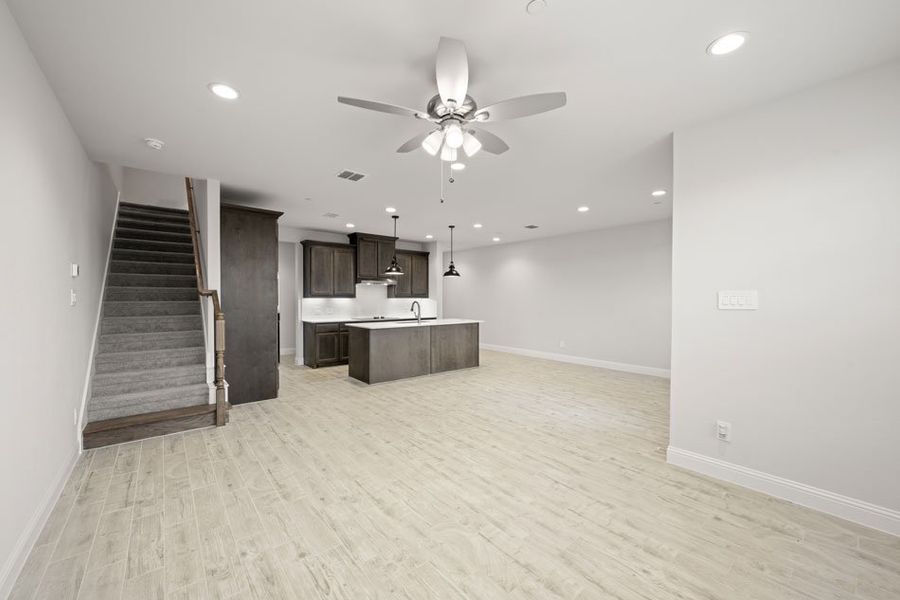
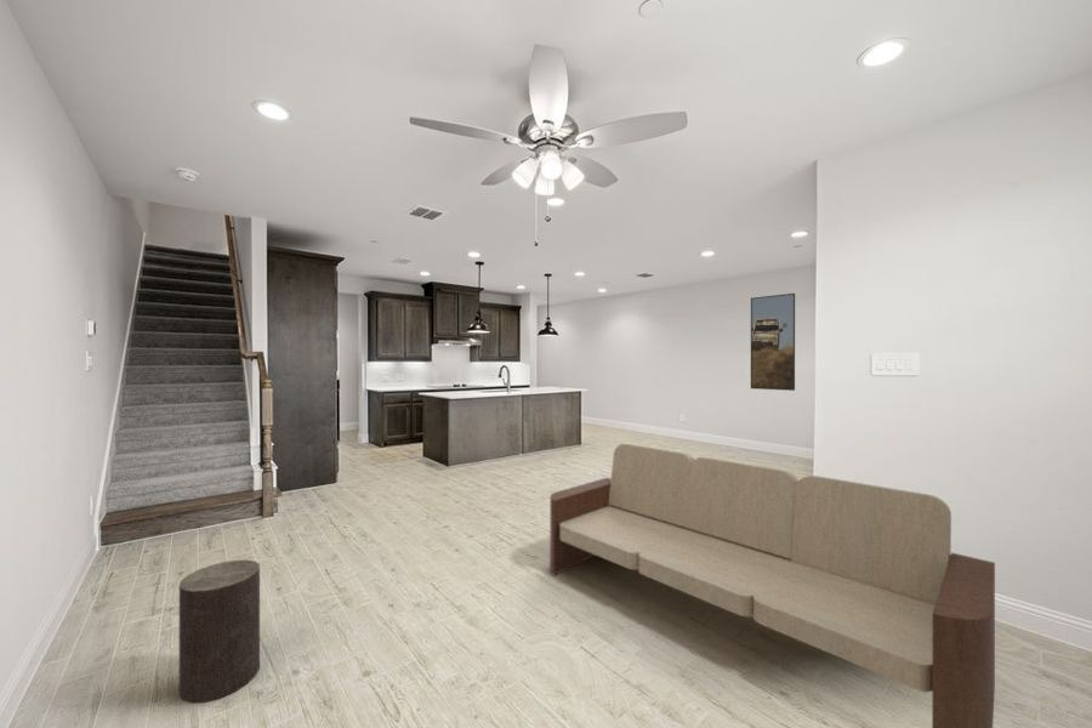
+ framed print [750,292,796,392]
+ stool [178,558,261,704]
+ sofa [548,443,996,728]
